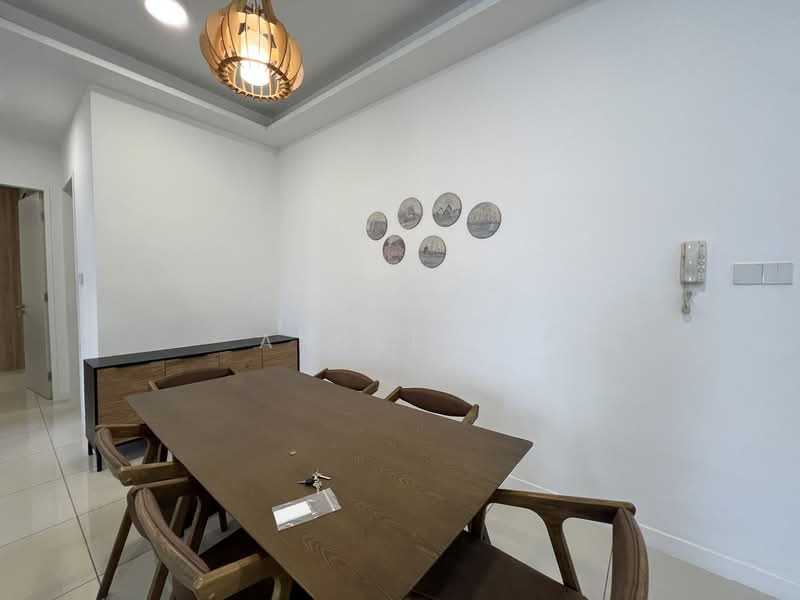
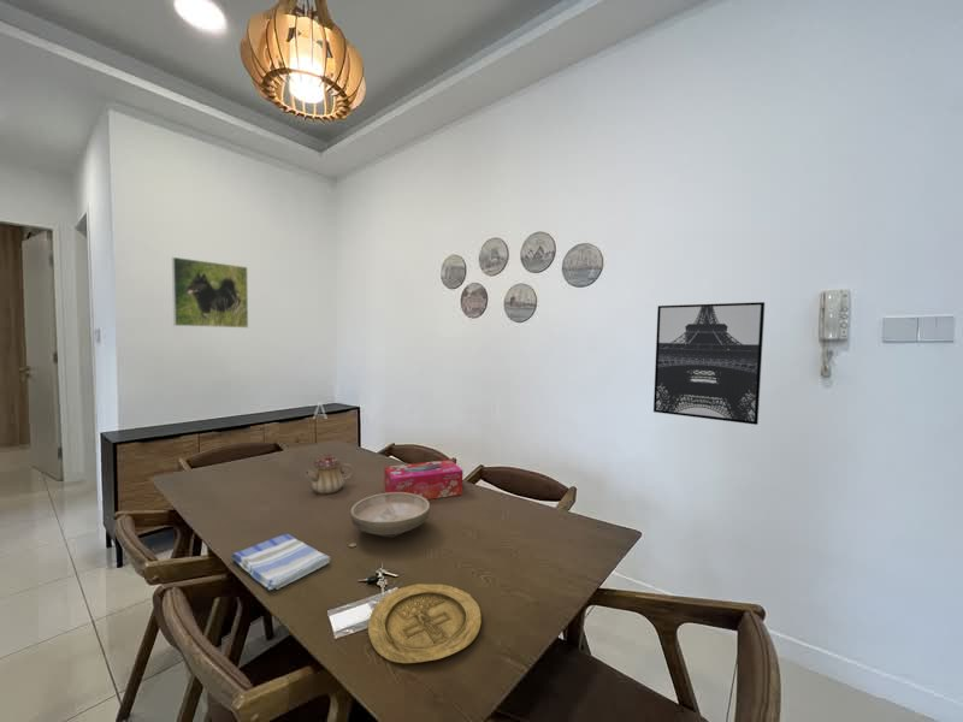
+ wall art [652,301,766,426]
+ teapot [305,452,354,495]
+ tissue box [383,458,463,501]
+ bowl [349,492,431,538]
+ plate [367,582,483,664]
+ dish towel [231,533,331,591]
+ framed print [171,256,249,329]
